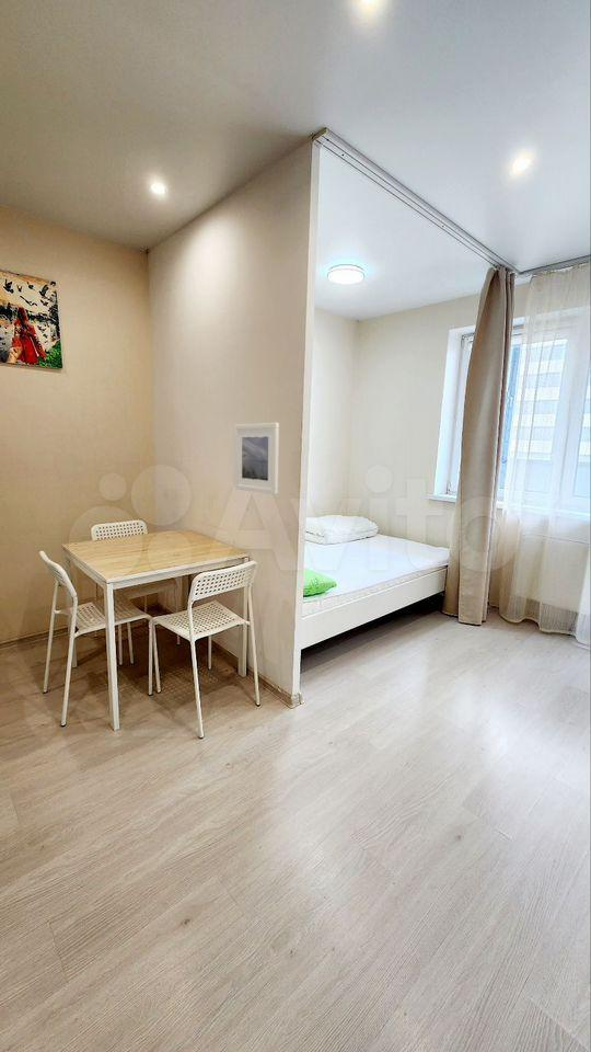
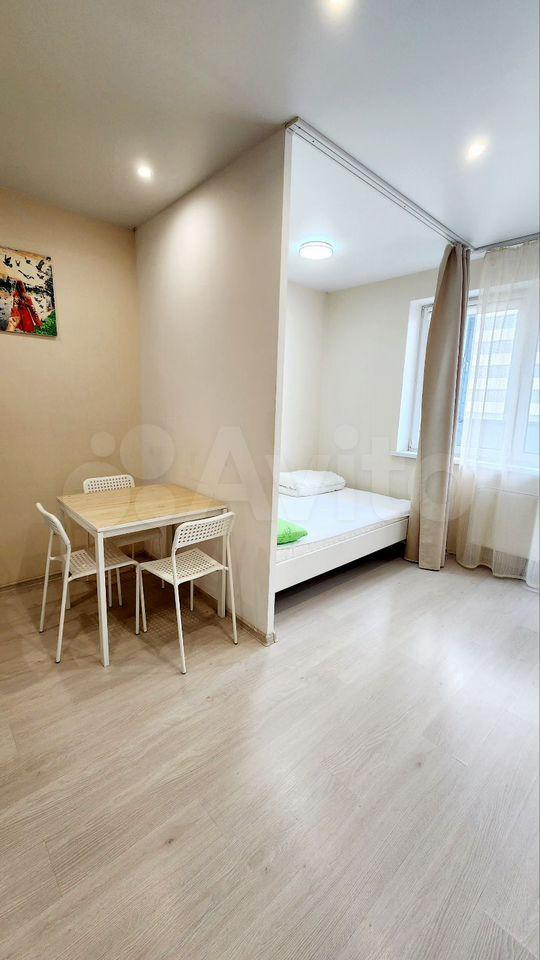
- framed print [234,422,280,495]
